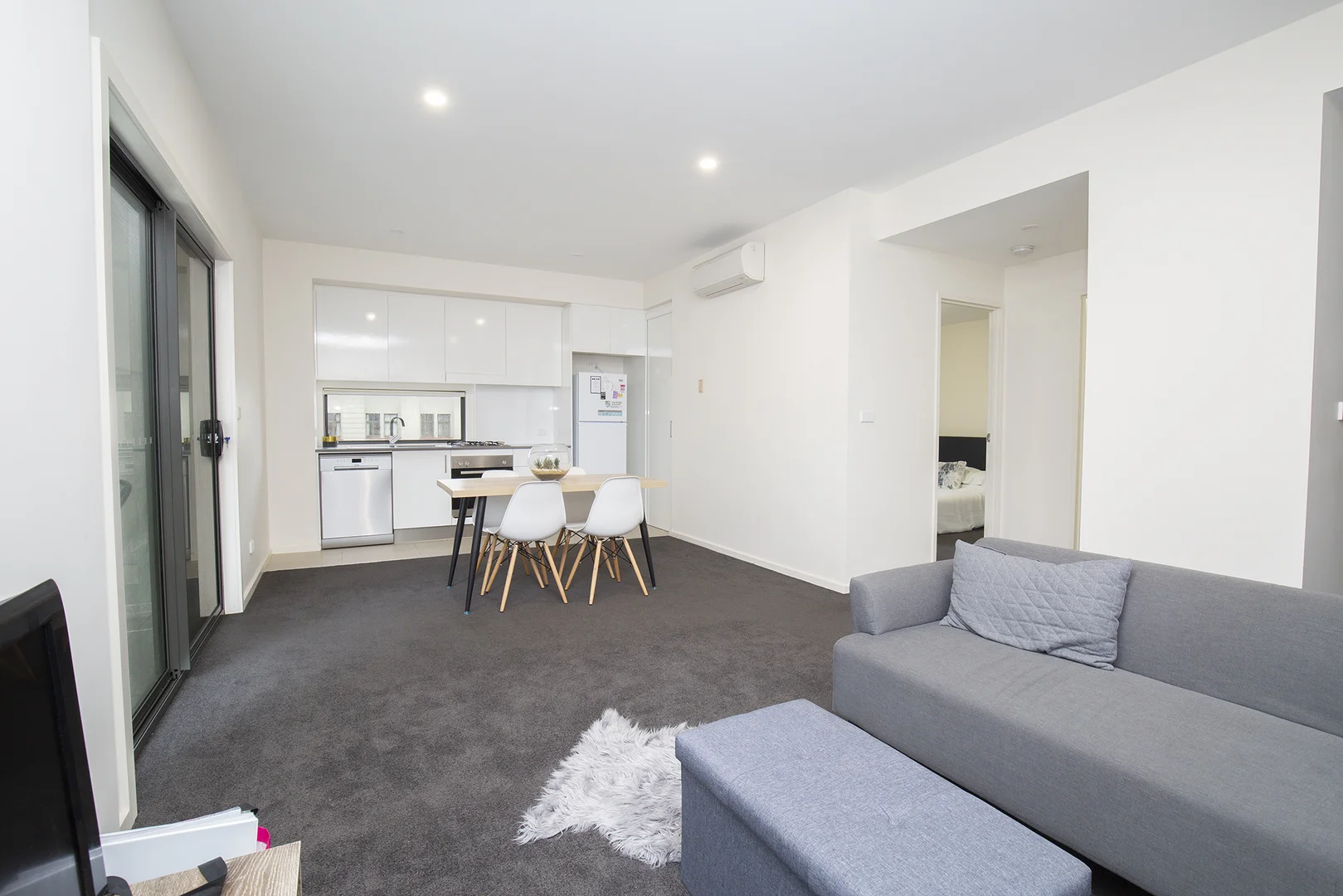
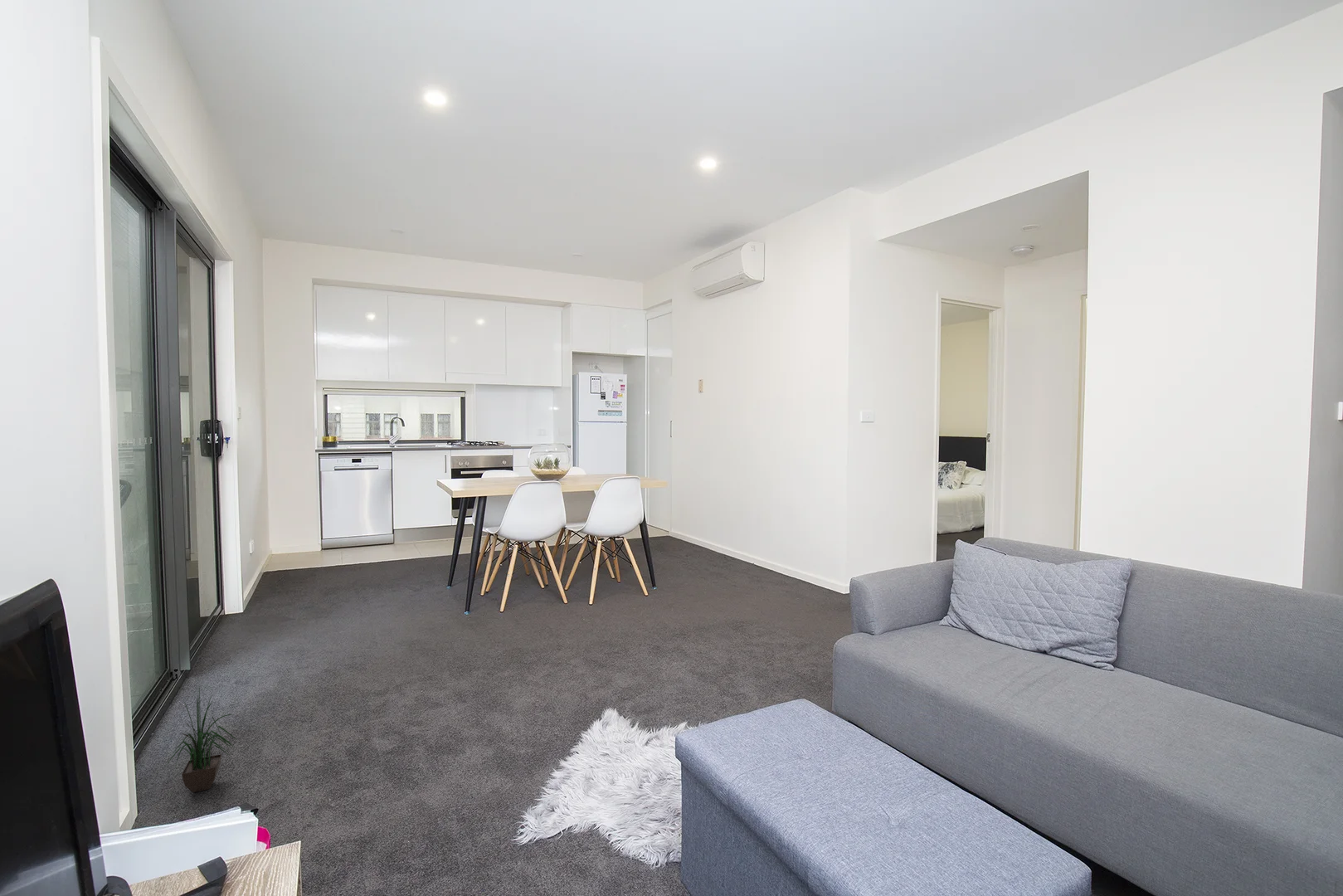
+ potted plant [164,687,239,793]
